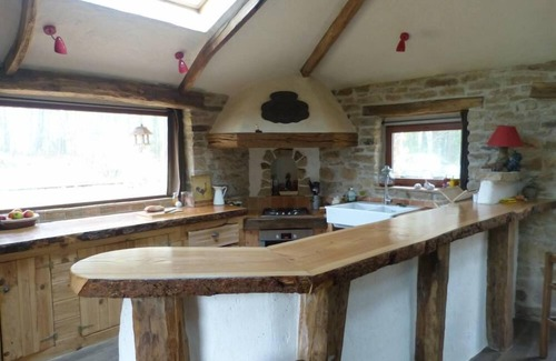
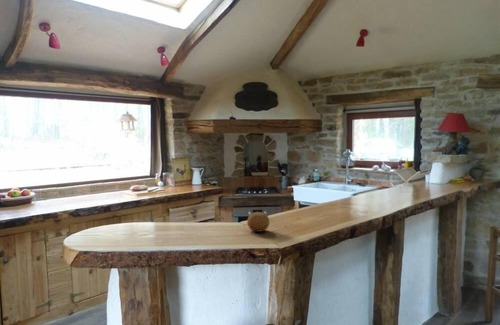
+ fruit [246,211,270,233]
